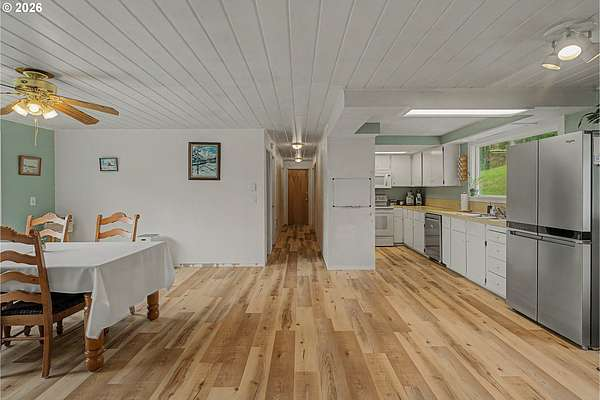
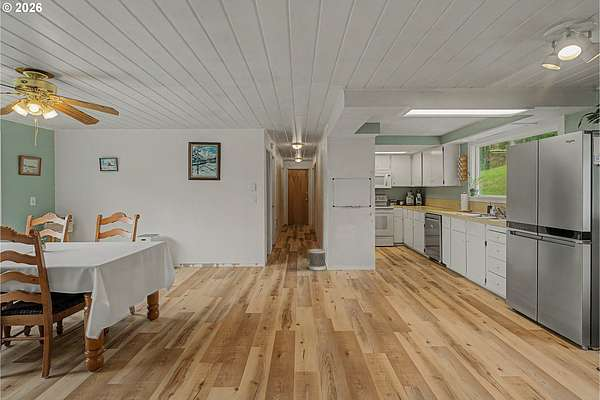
+ wastebasket [308,248,327,272]
